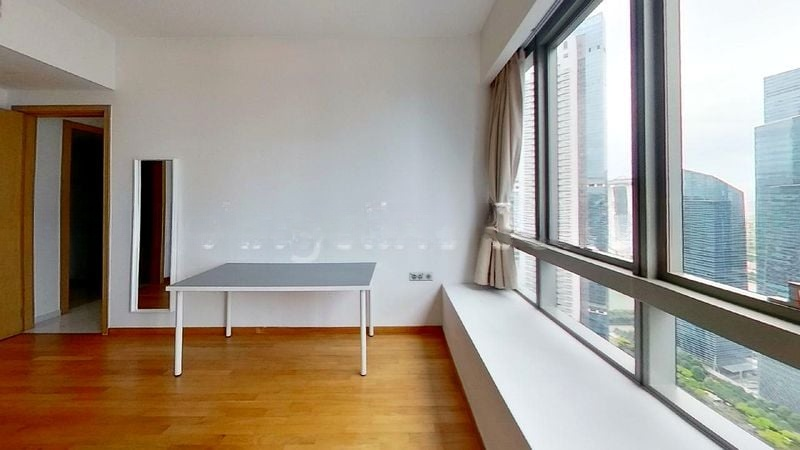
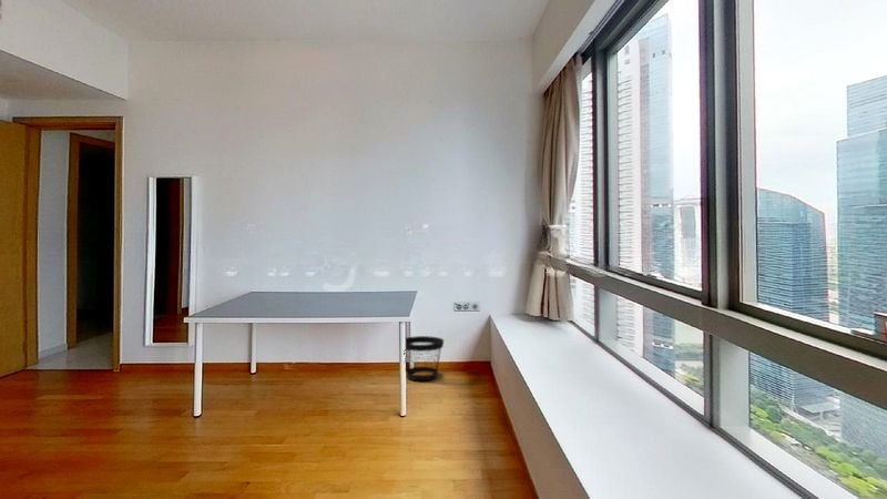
+ wastebasket [405,335,445,381]
